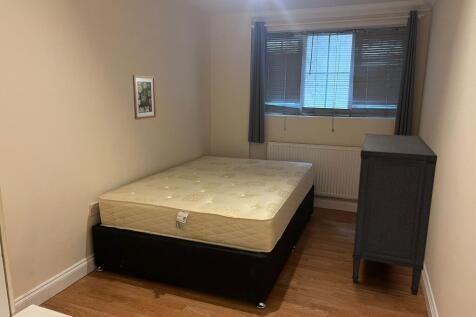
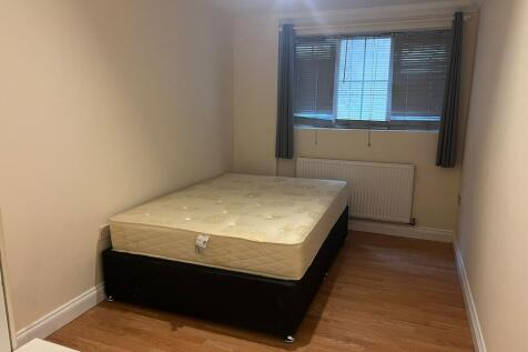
- wall art [132,74,157,121]
- dresser [351,133,438,297]
